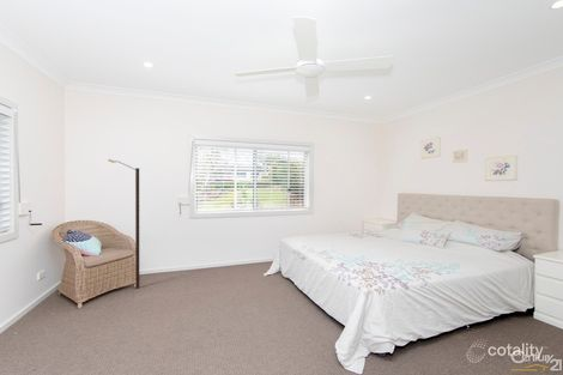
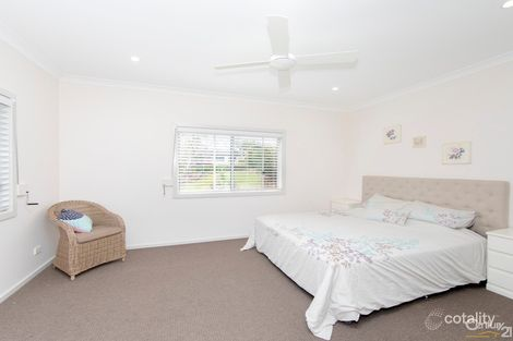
- street lamp [104,158,140,290]
